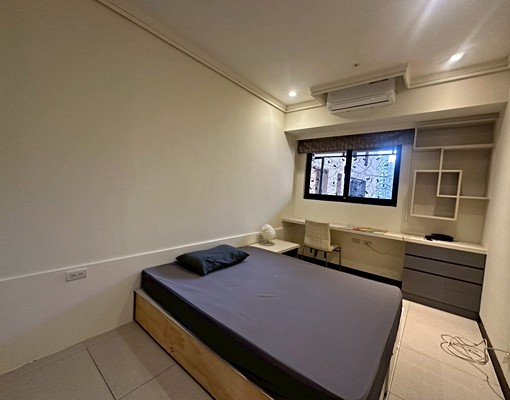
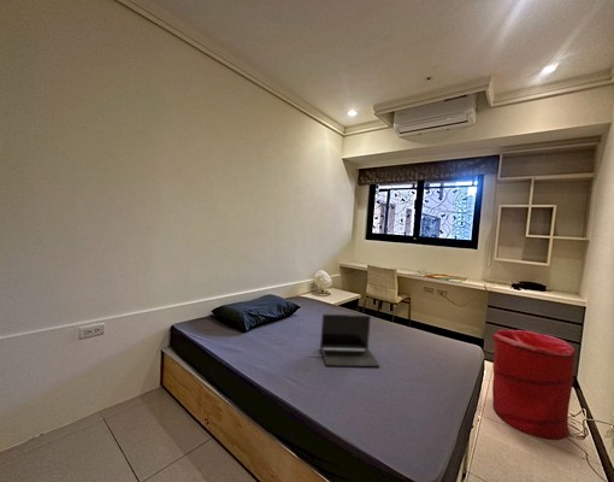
+ laptop [319,313,380,368]
+ laundry hamper [491,329,577,441]
